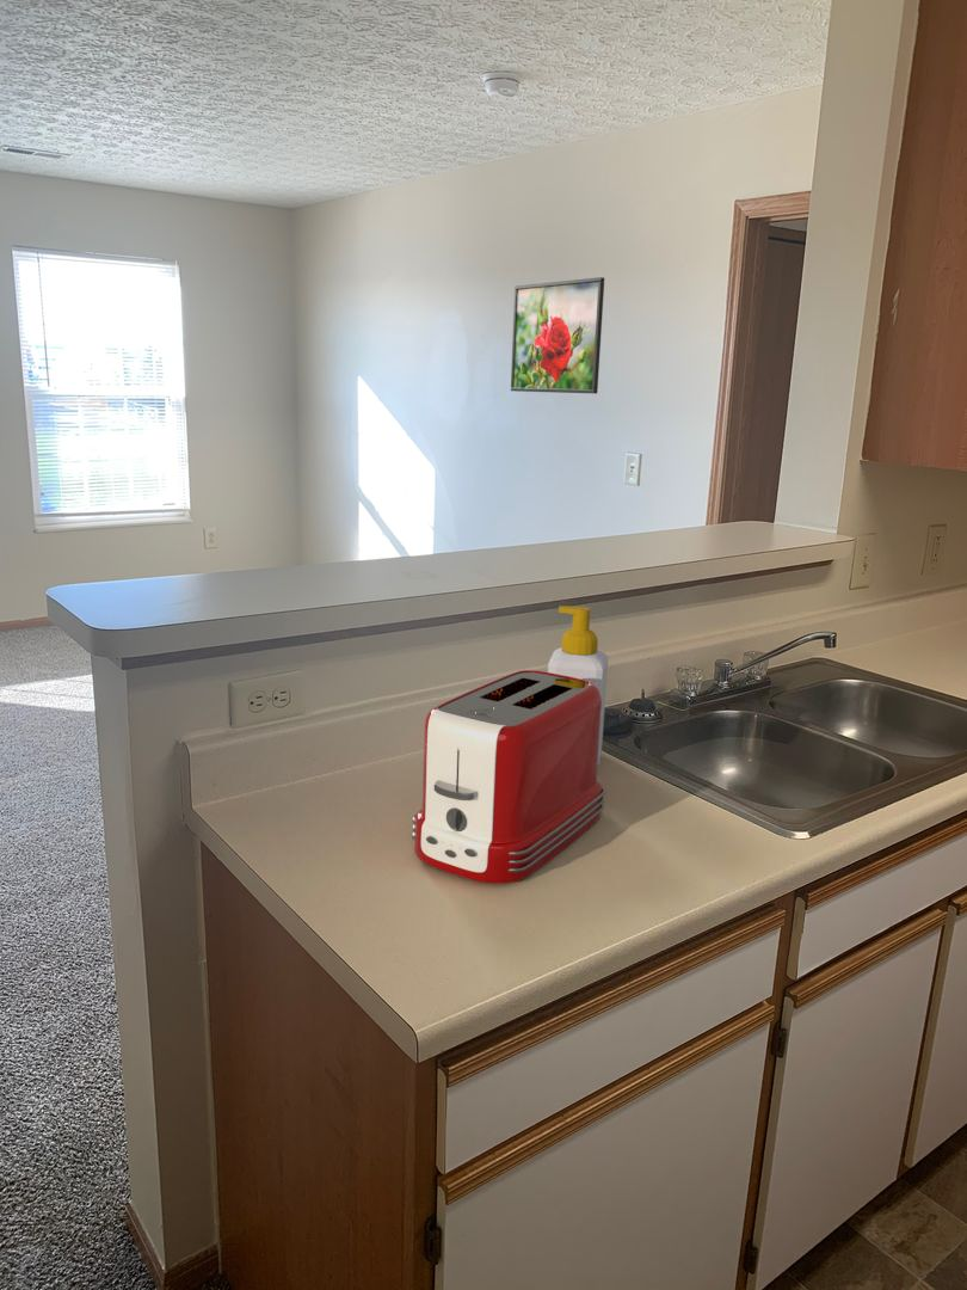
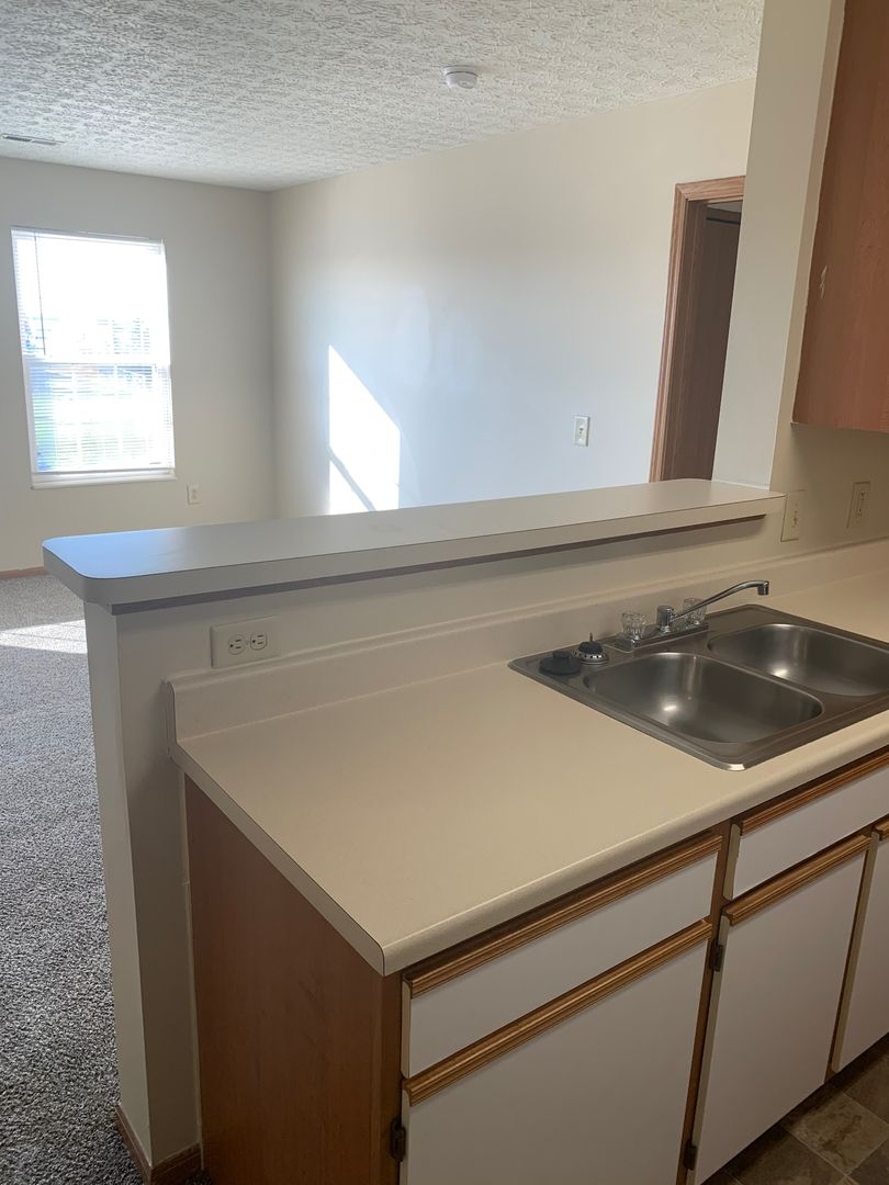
- soap bottle [547,604,609,767]
- toaster [411,669,606,885]
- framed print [510,276,605,395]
